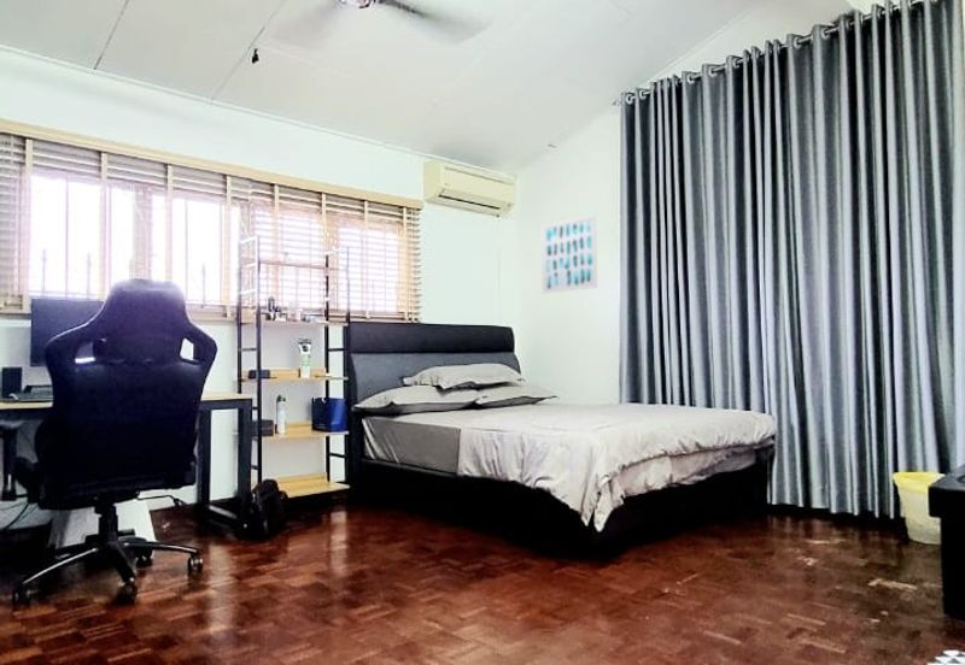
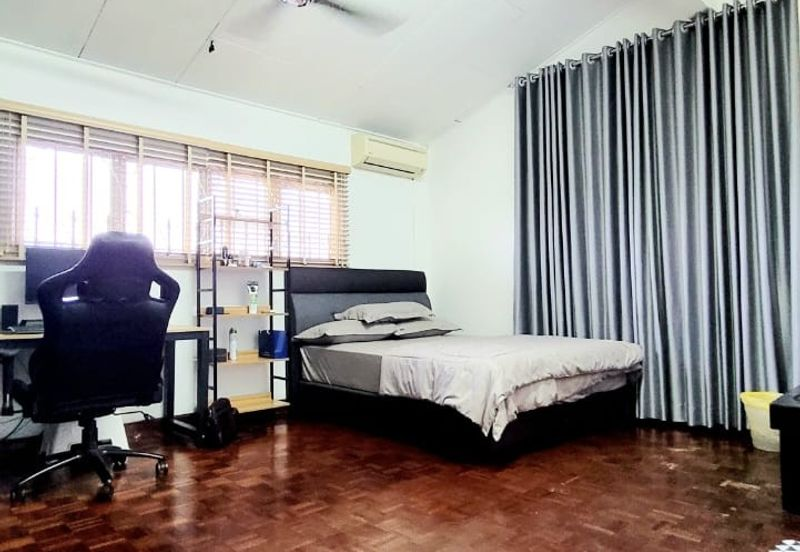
- wall art [540,214,598,294]
